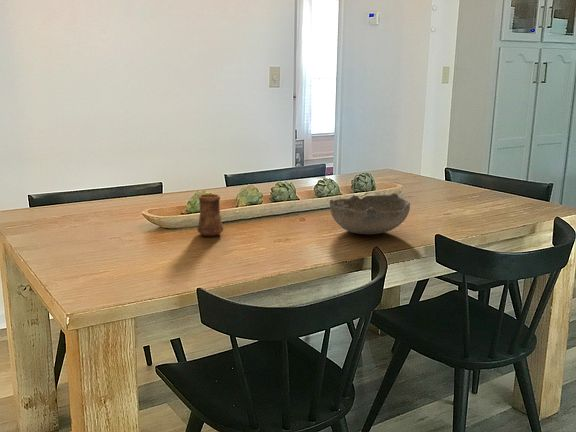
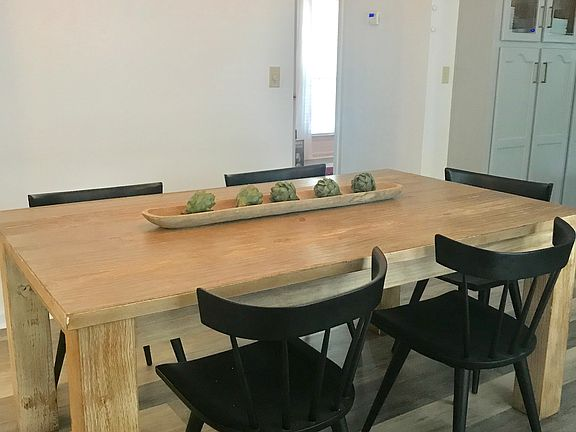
- cup [196,193,224,237]
- bowl [329,193,411,235]
